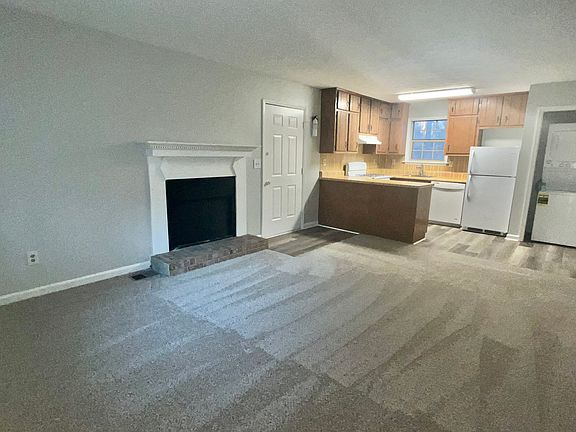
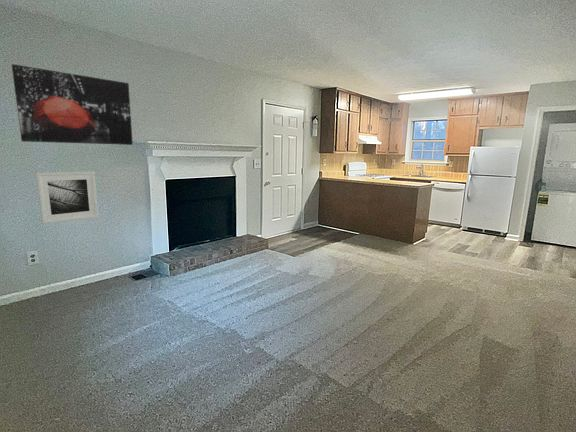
+ wall art [11,63,134,146]
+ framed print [35,170,99,225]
